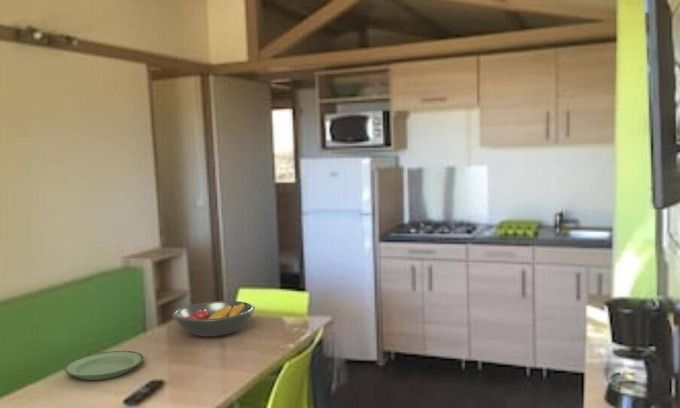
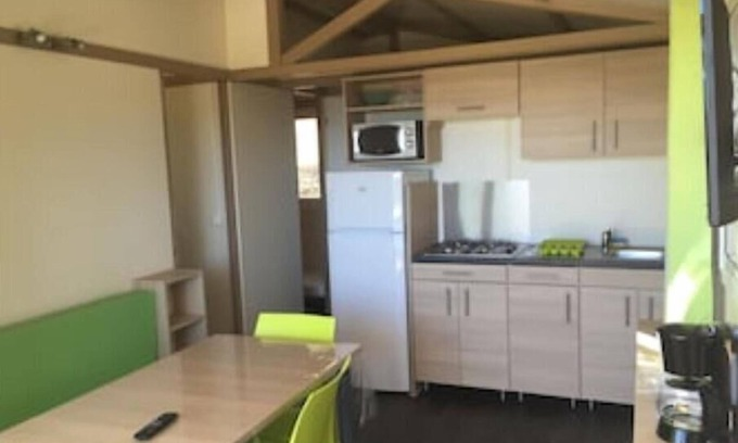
- fruit bowl [172,300,256,338]
- plate [63,350,144,381]
